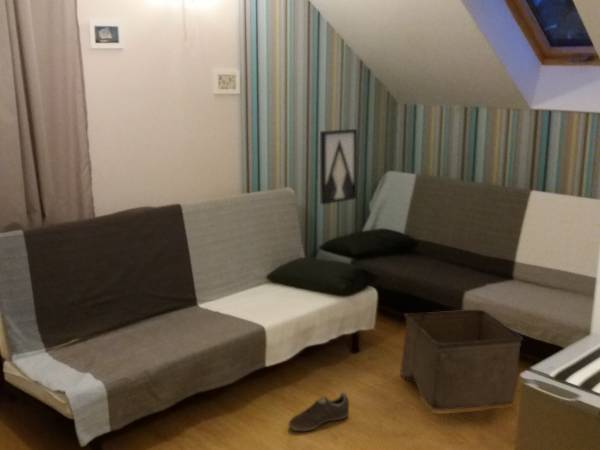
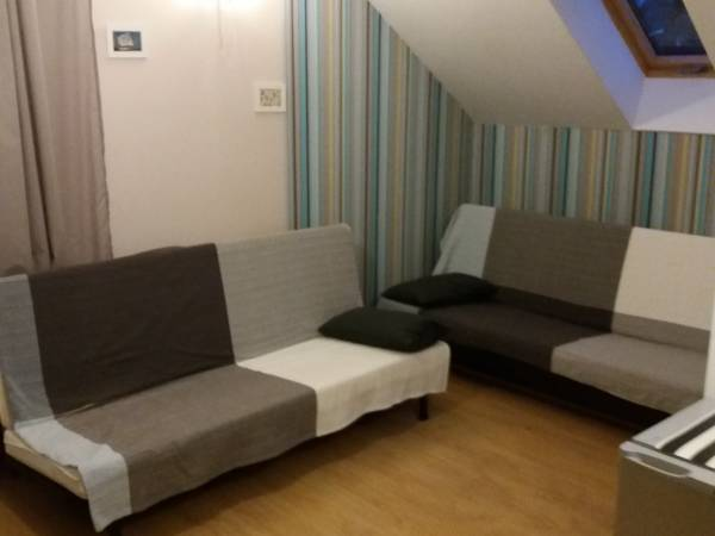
- storage bin [399,309,524,412]
- wall art [319,128,358,206]
- sneaker [288,391,350,432]
